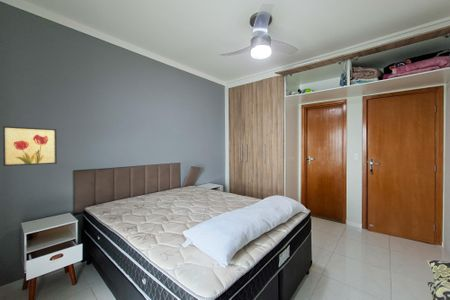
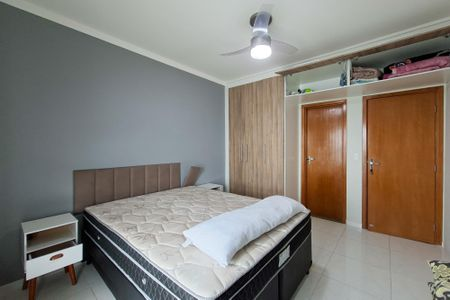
- wall art [2,125,58,167]
